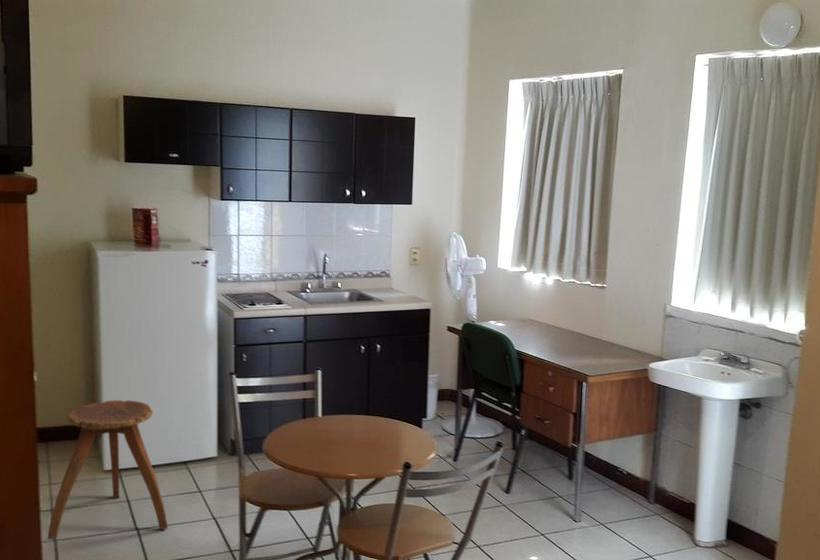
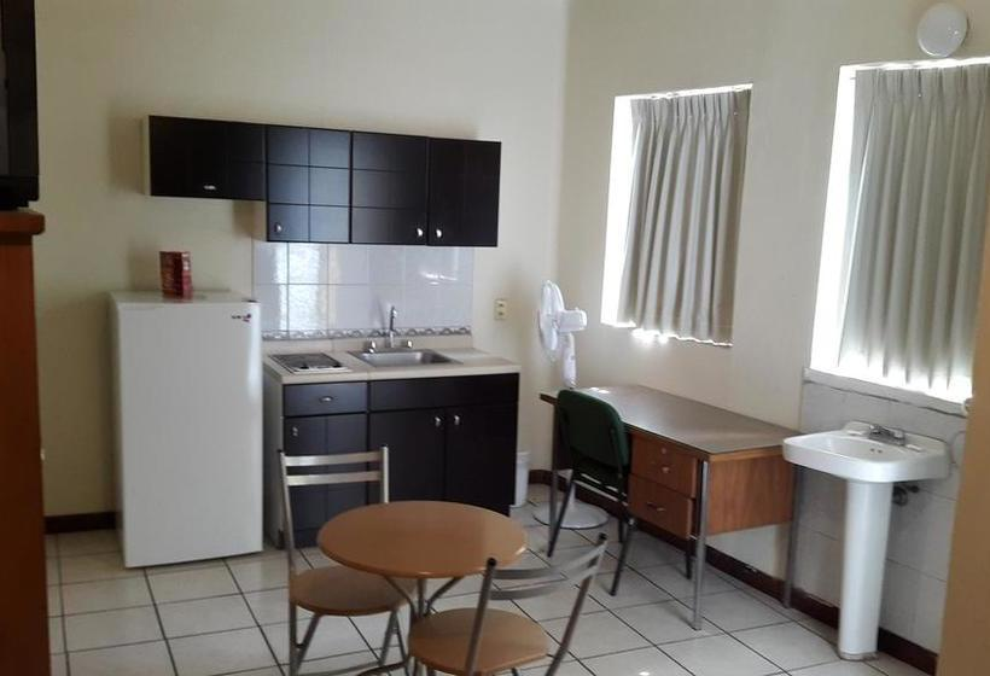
- stool [47,399,169,540]
